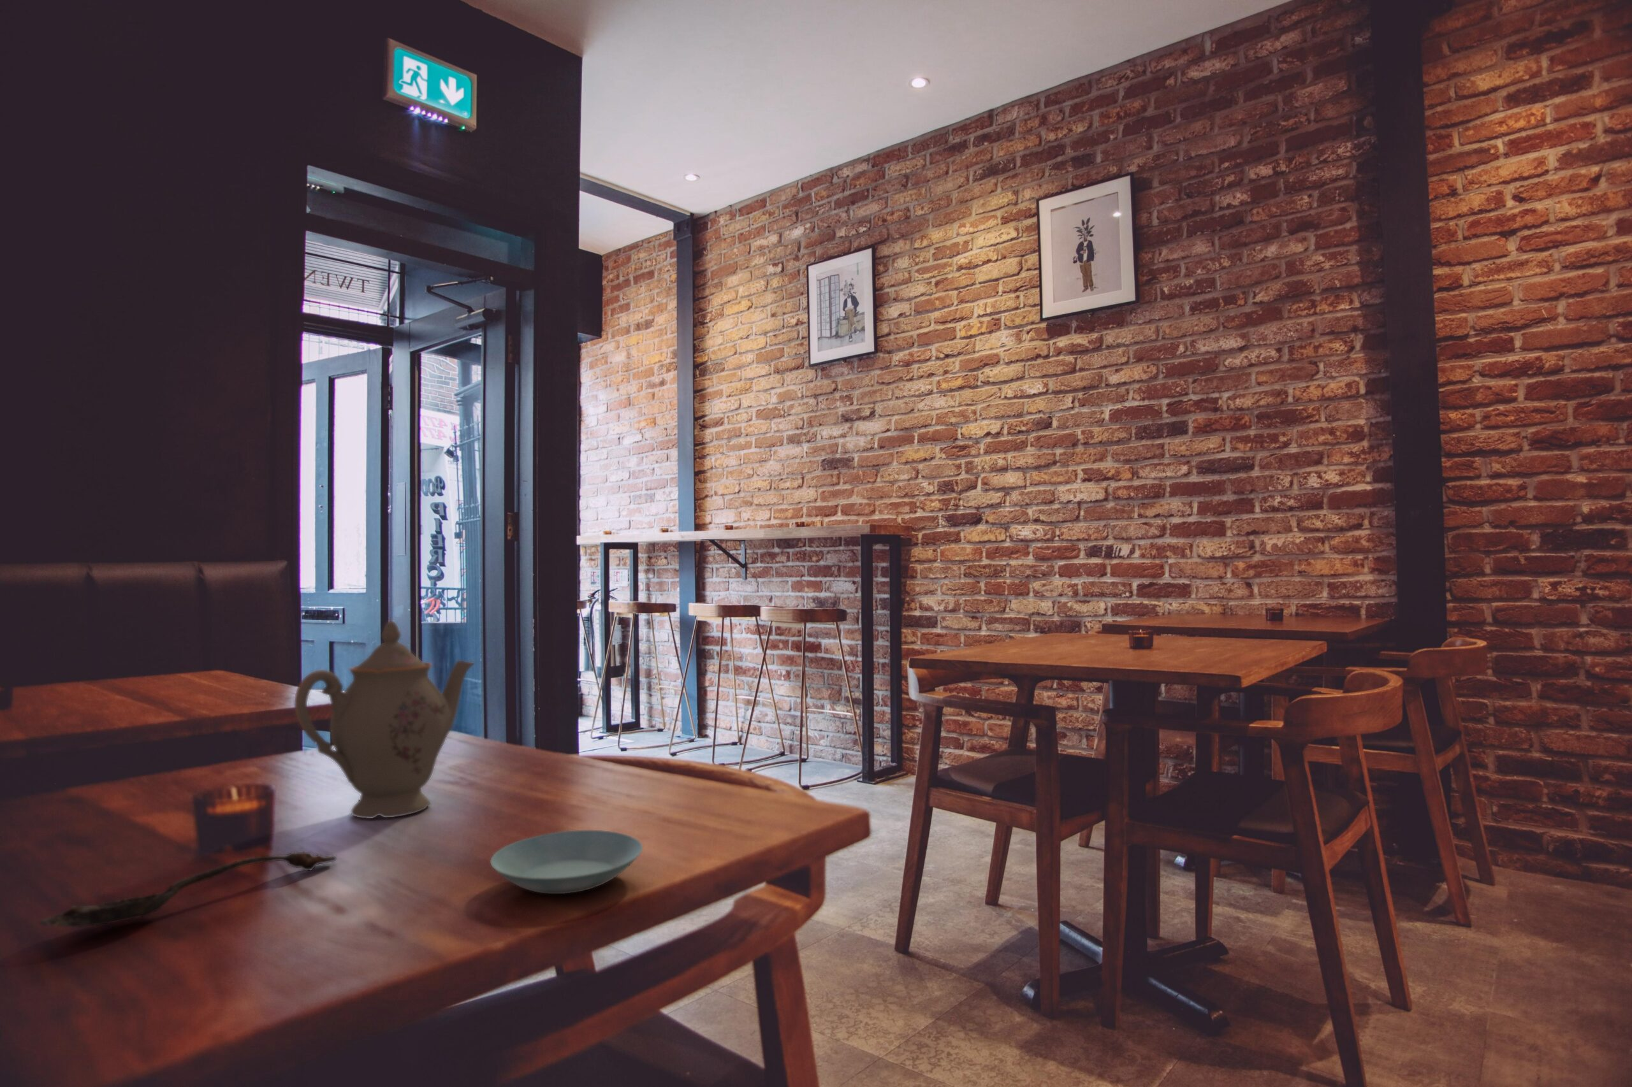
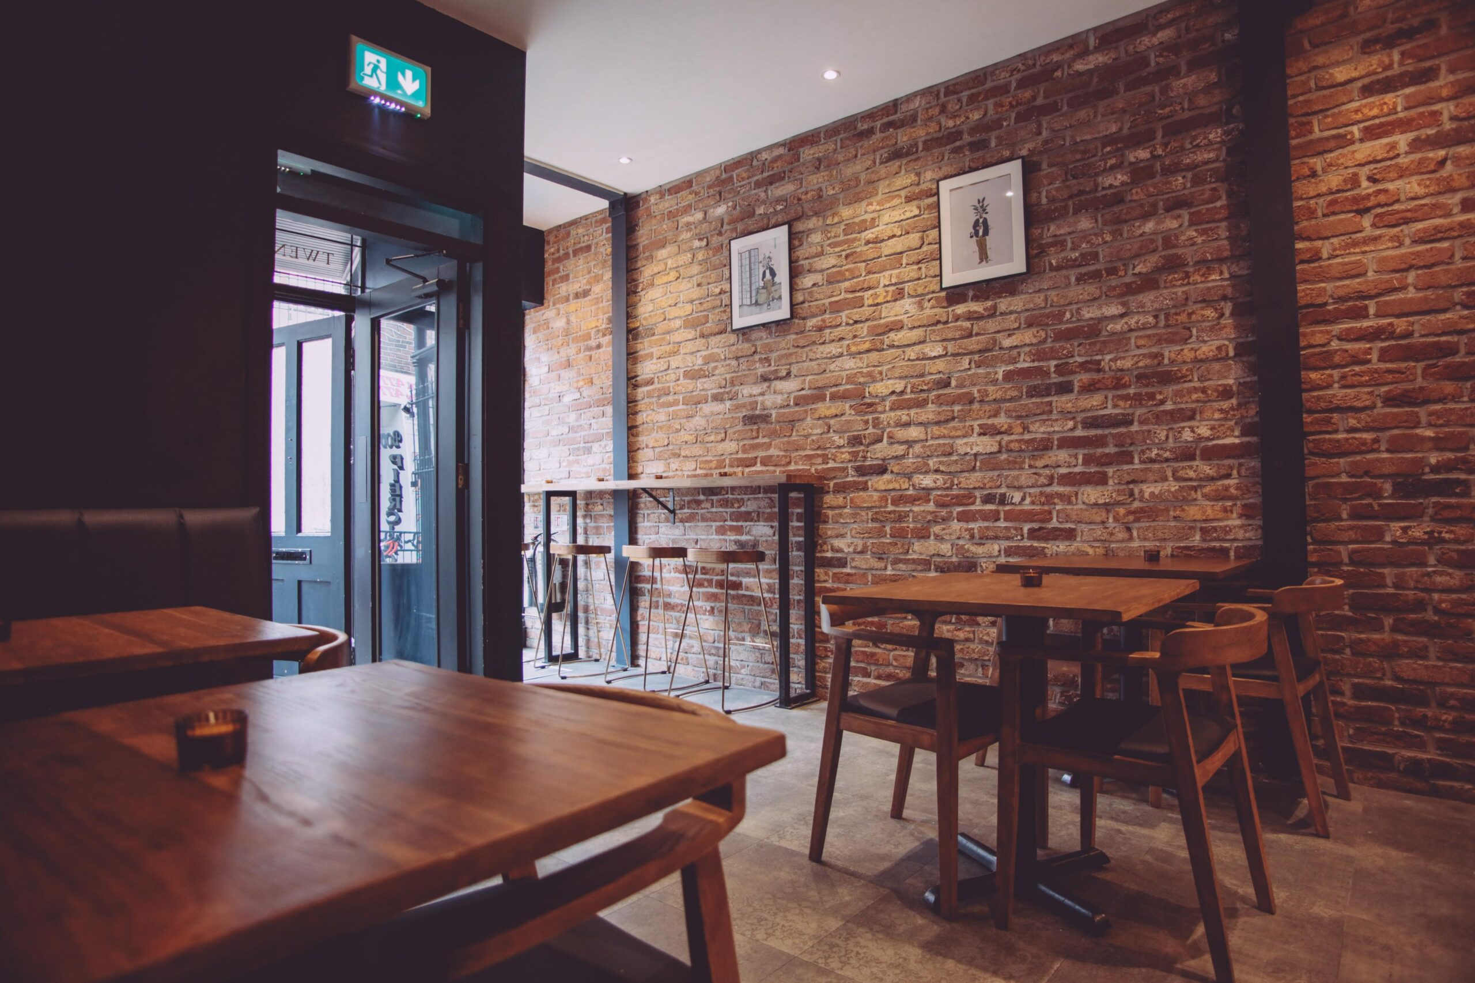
- spoon [39,850,337,928]
- saucer [490,830,643,894]
- chinaware [294,620,476,819]
